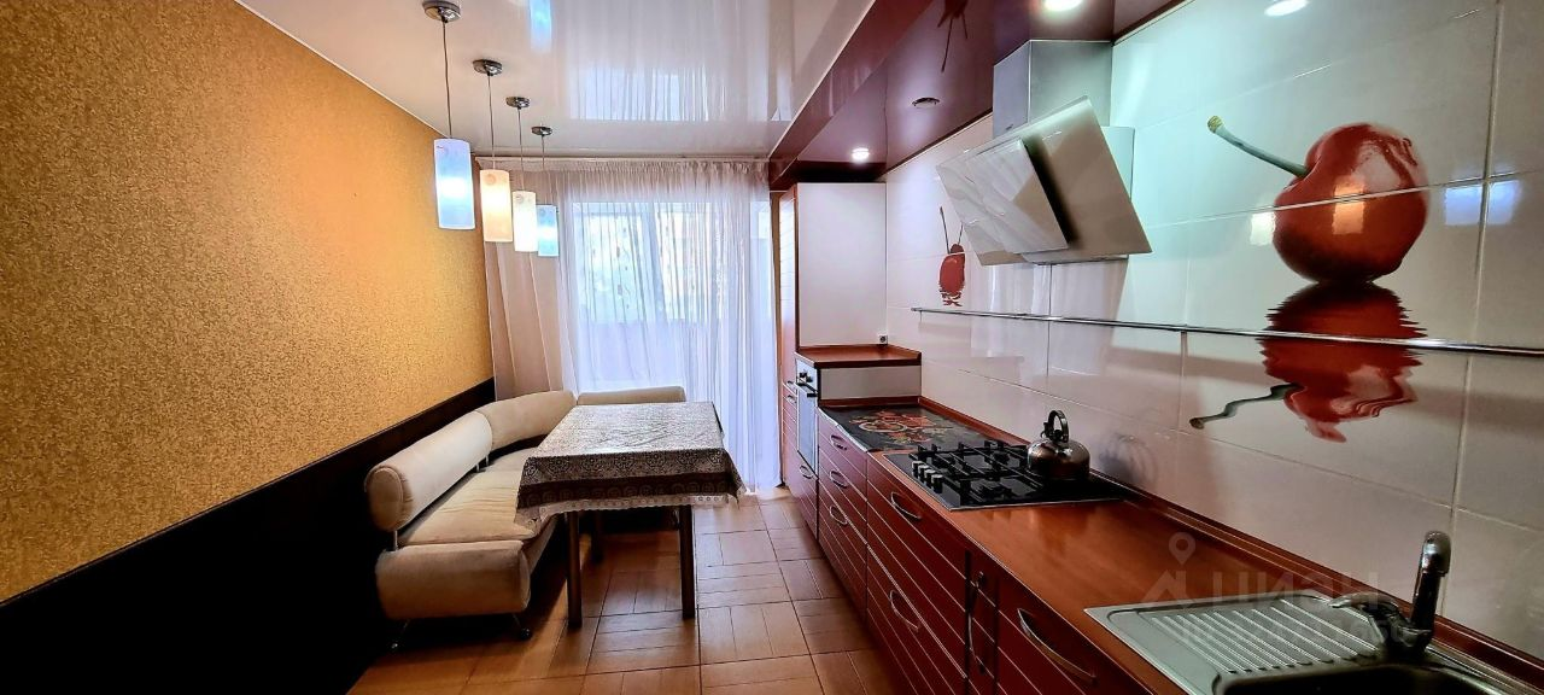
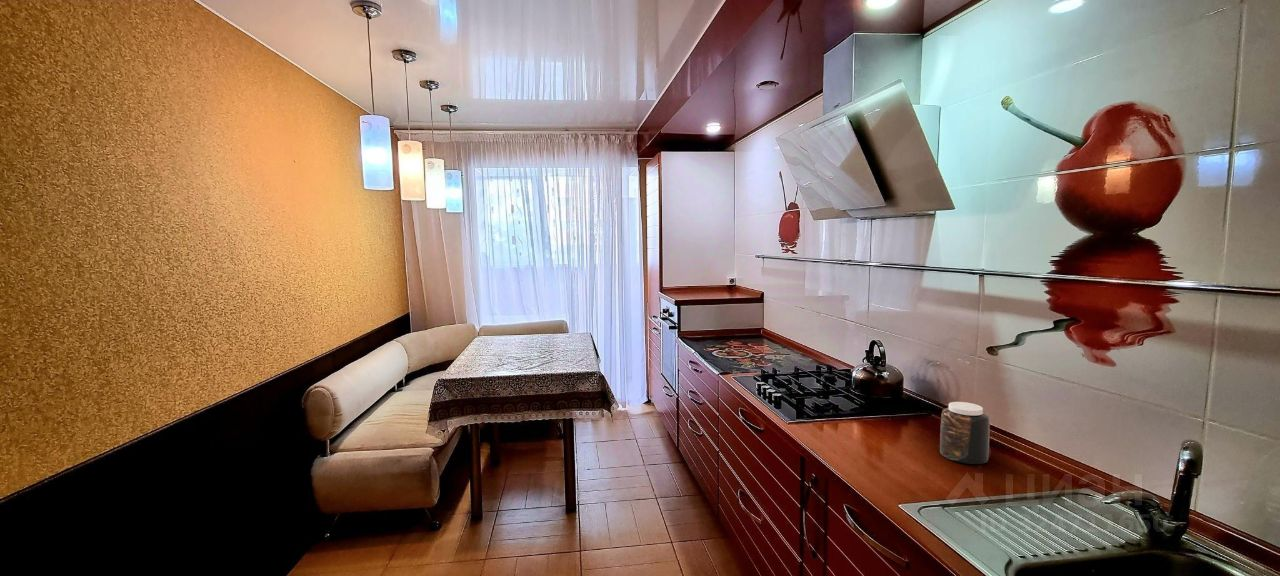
+ jar [939,401,991,465]
